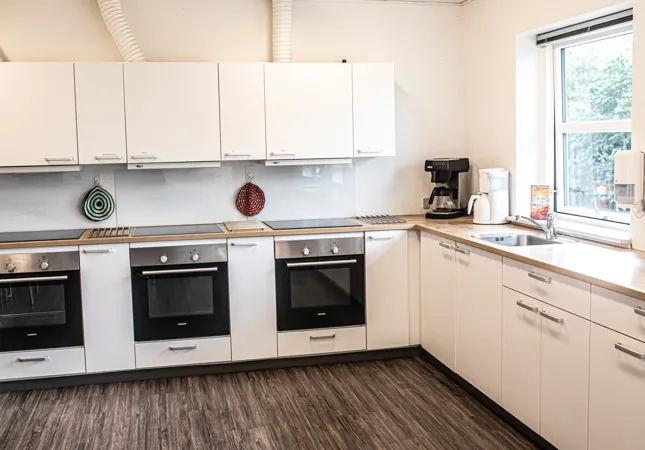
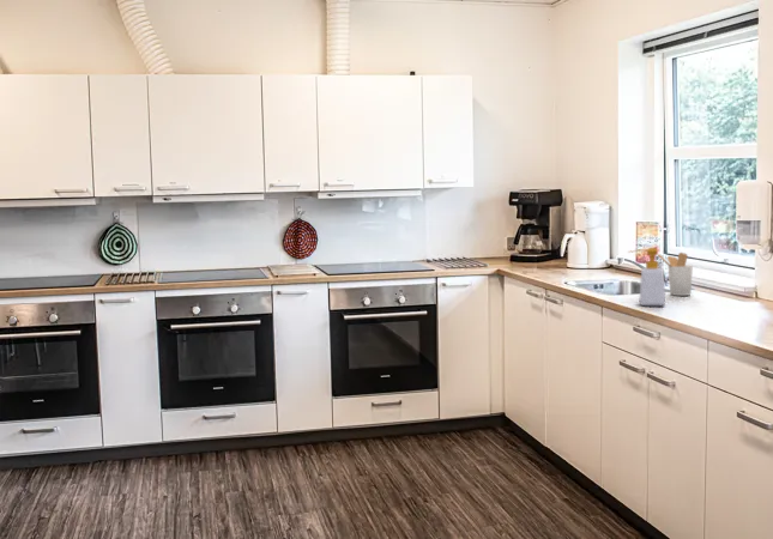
+ utensil holder [657,252,694,297]
+ soap bottle [627,247,666,307]
